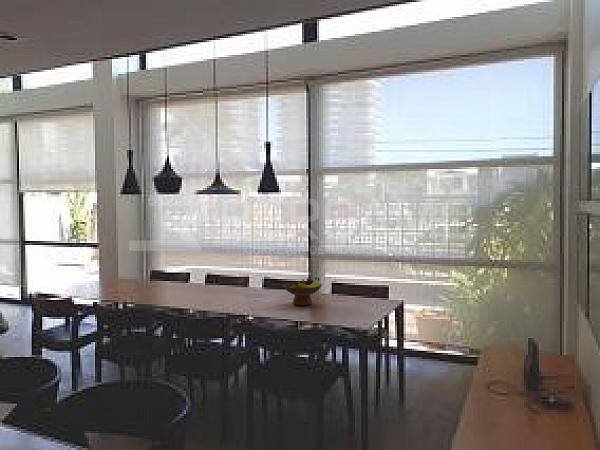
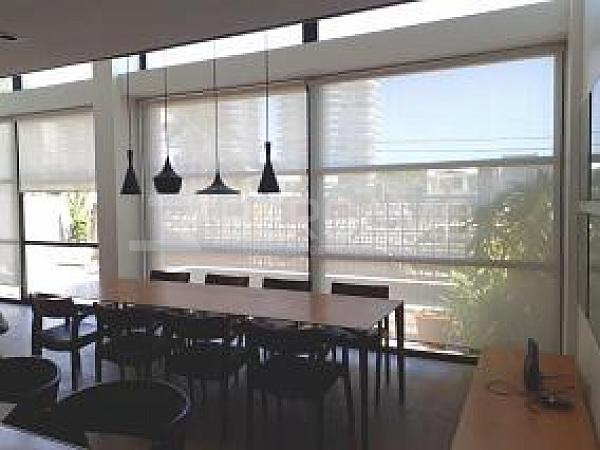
- fruit bowl [282,276,323,306]
